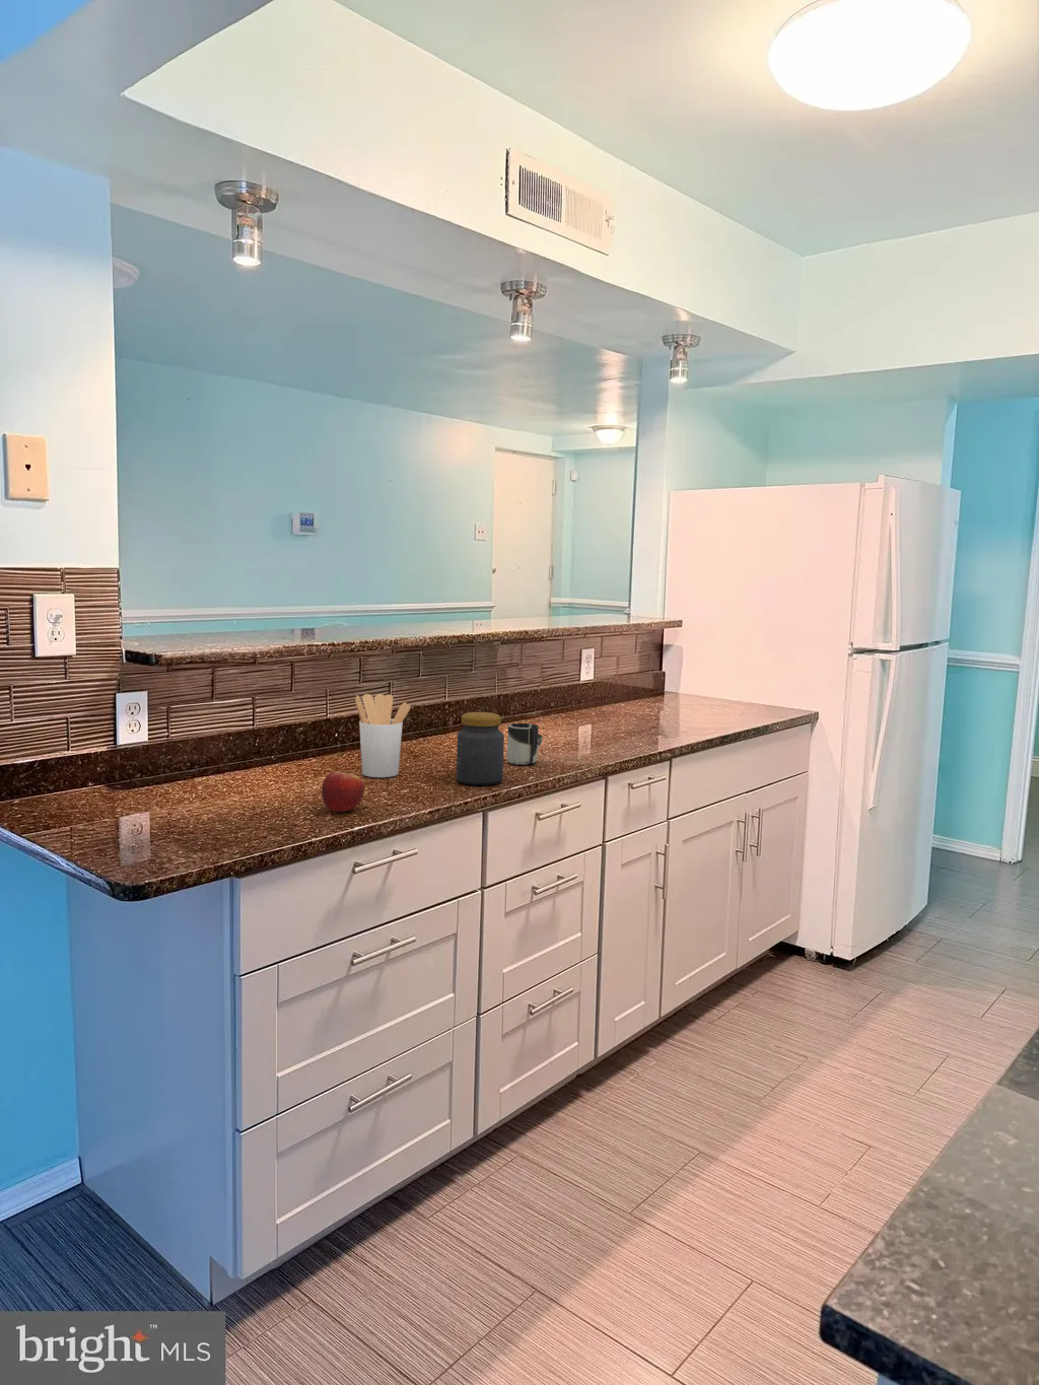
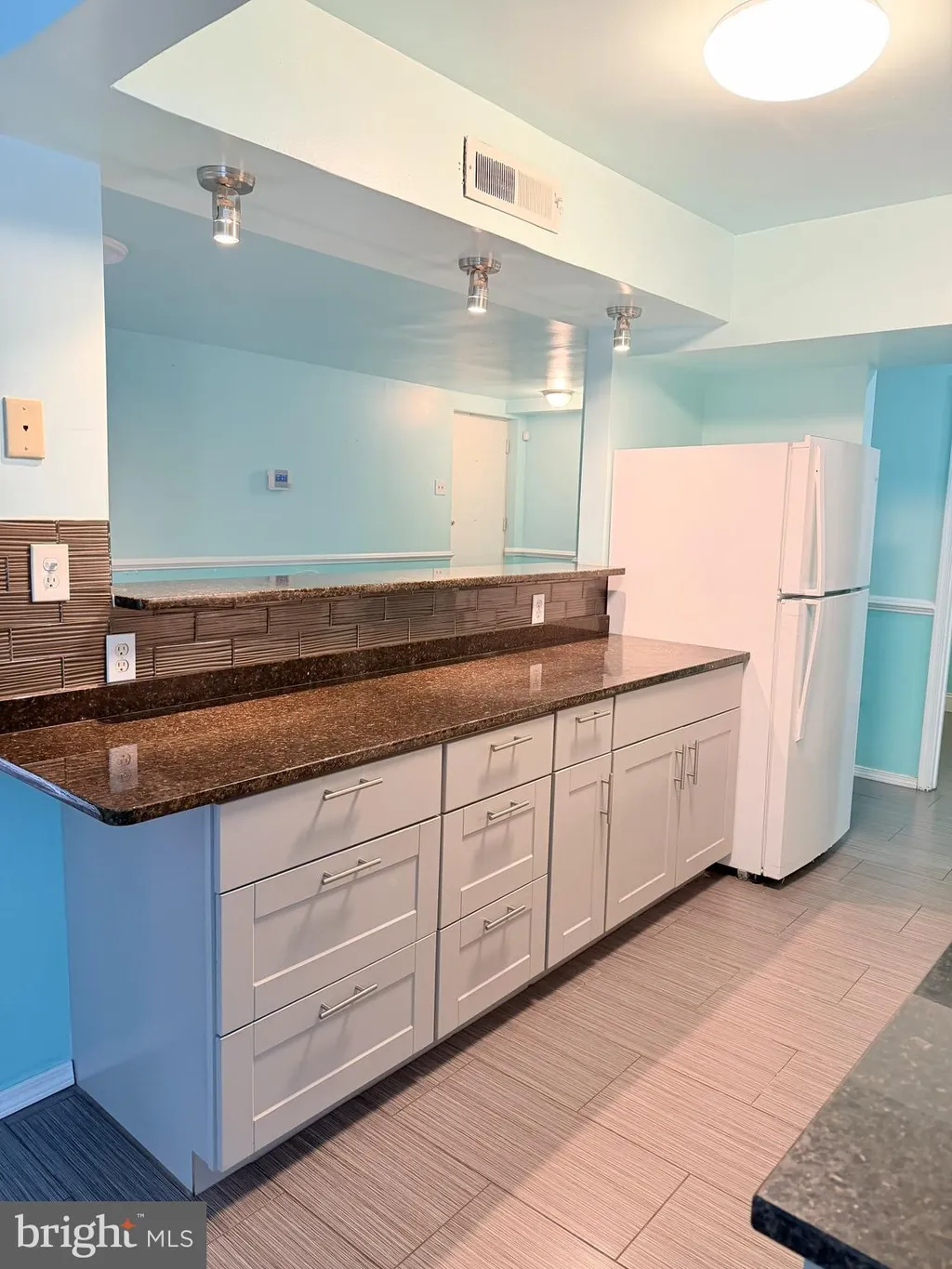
- utensil holder [355,693,411,778]
- cup [506,723,544,766]
- jar [455,712,505,786]
- fruit [321,769,366,813]
